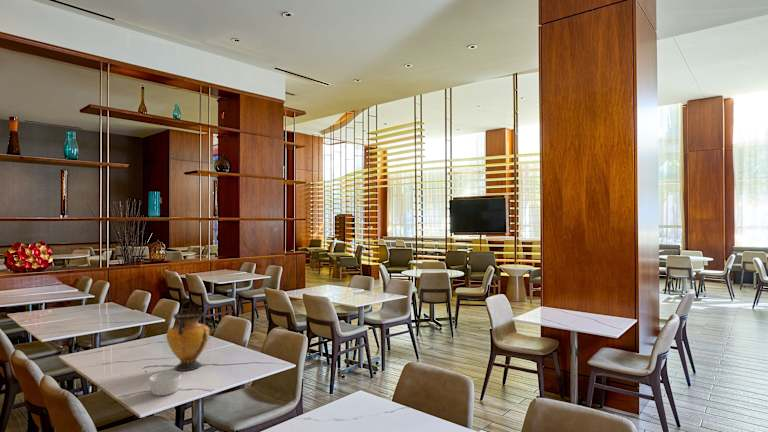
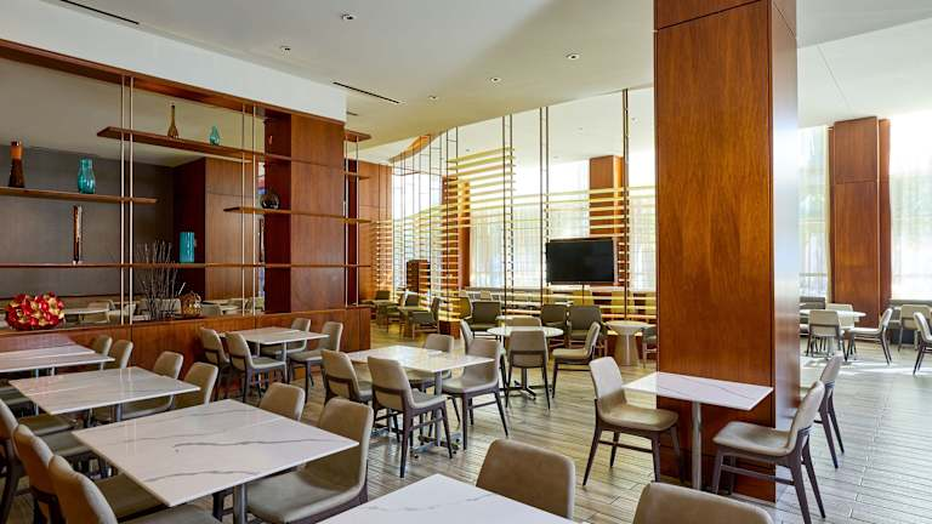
- vase [166,310,211,372]
- ramekin [148,370,182,397]
